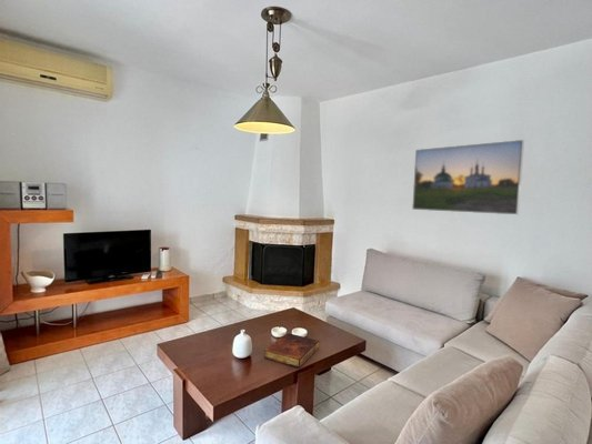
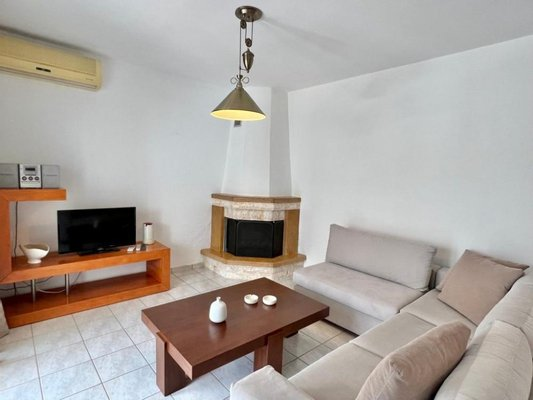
- book [263,332,321,369]
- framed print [411,139,525,215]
